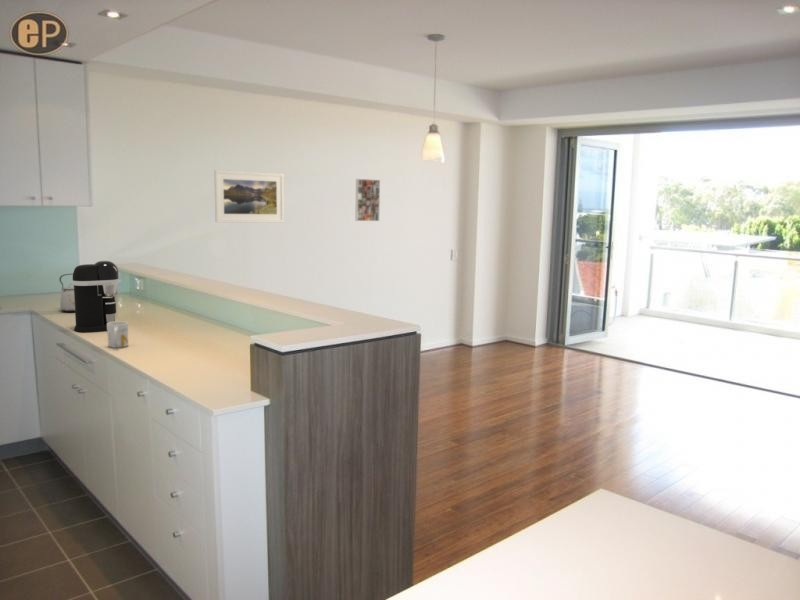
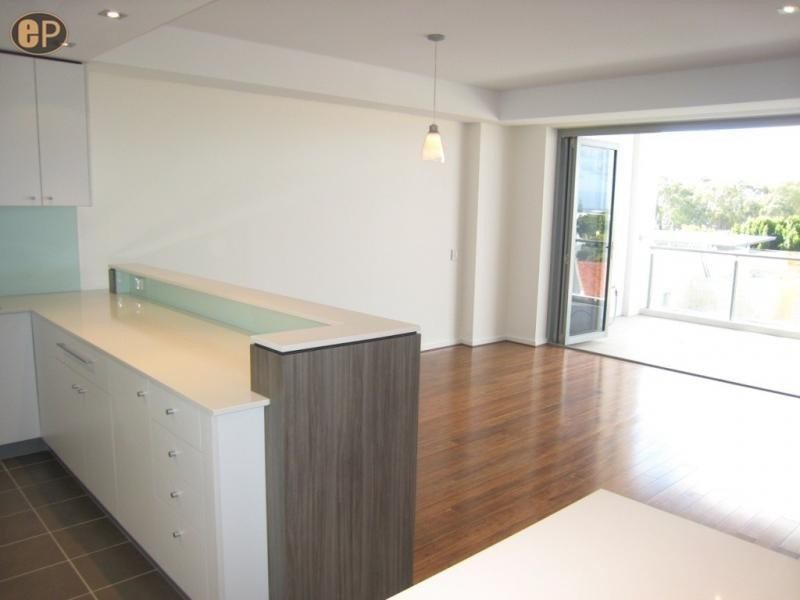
- coffee maker [71,260,120,333]
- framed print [213,169,285,223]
- kettle [58,273,75,313]
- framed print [355,178,381,222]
- mug [106,320,129,349]
